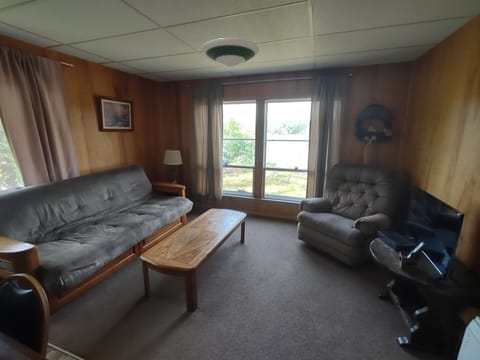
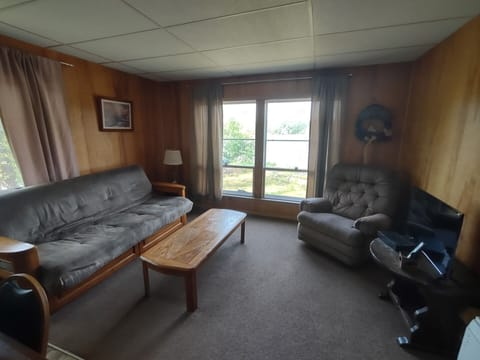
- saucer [200,37,260,68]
